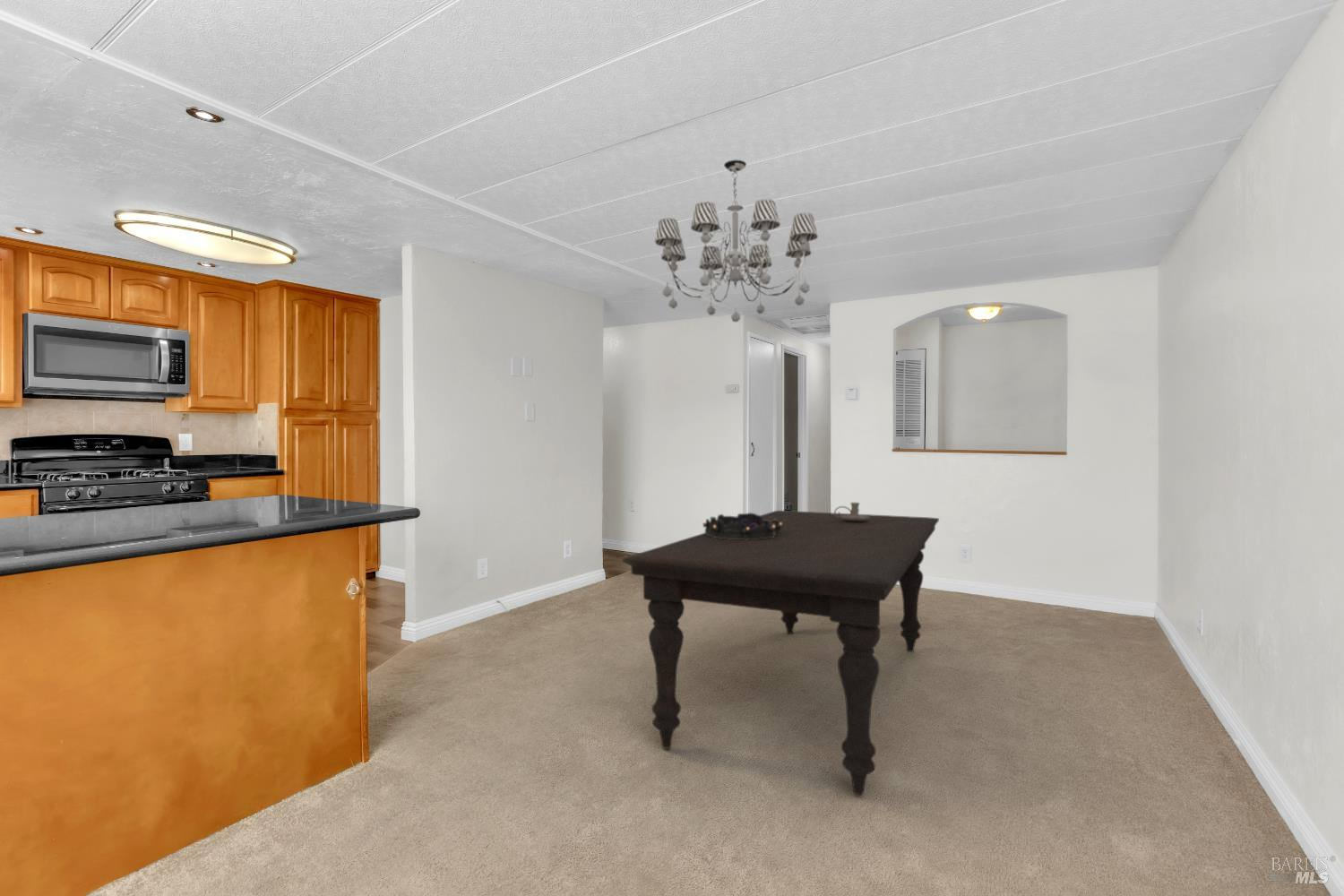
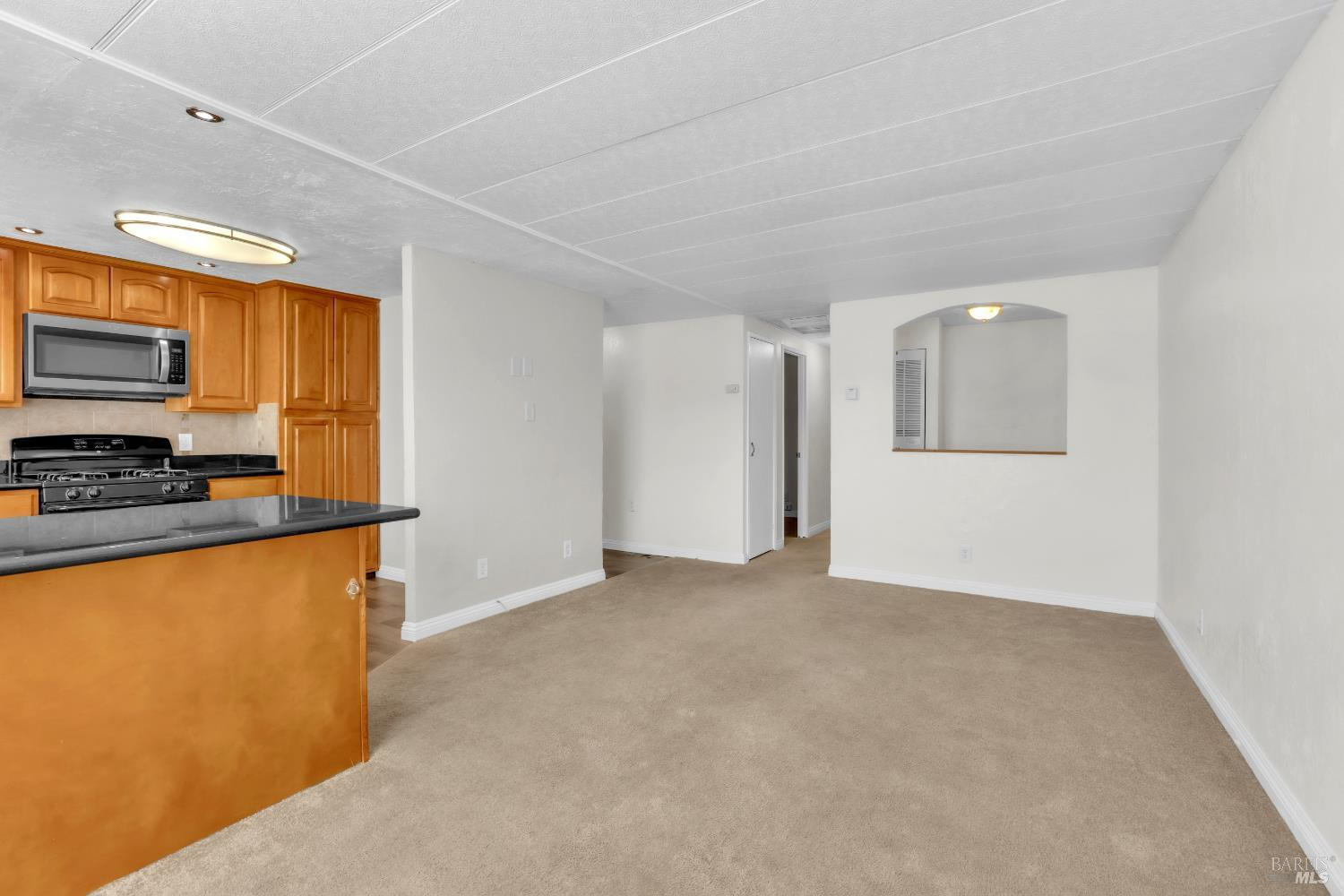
- chandelier [654,159,819,323]
- candle holder [833,502,870,522]
- dining table [622,510,940,796]
- decorative bowl [702,512,782,540]
